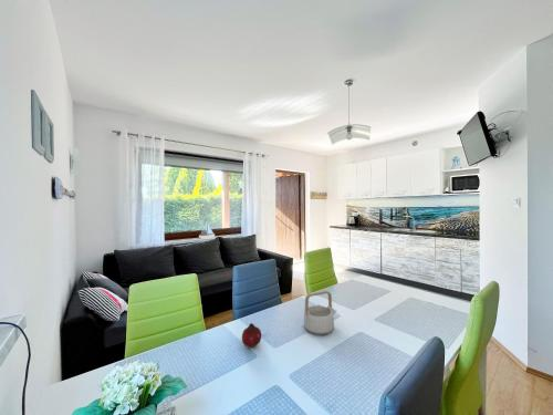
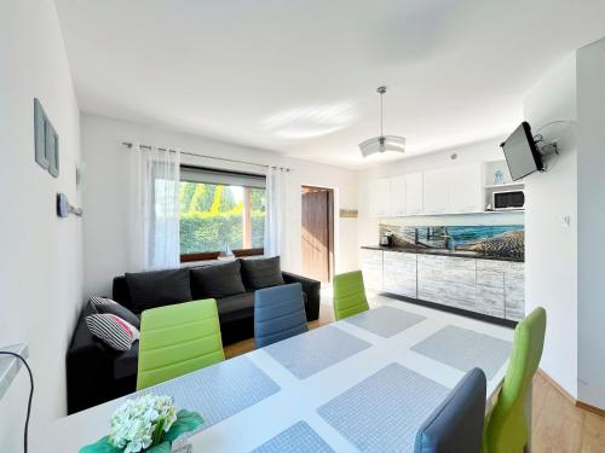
- teapot [303,290,337,336]
- fruit [241,322,262,349]
